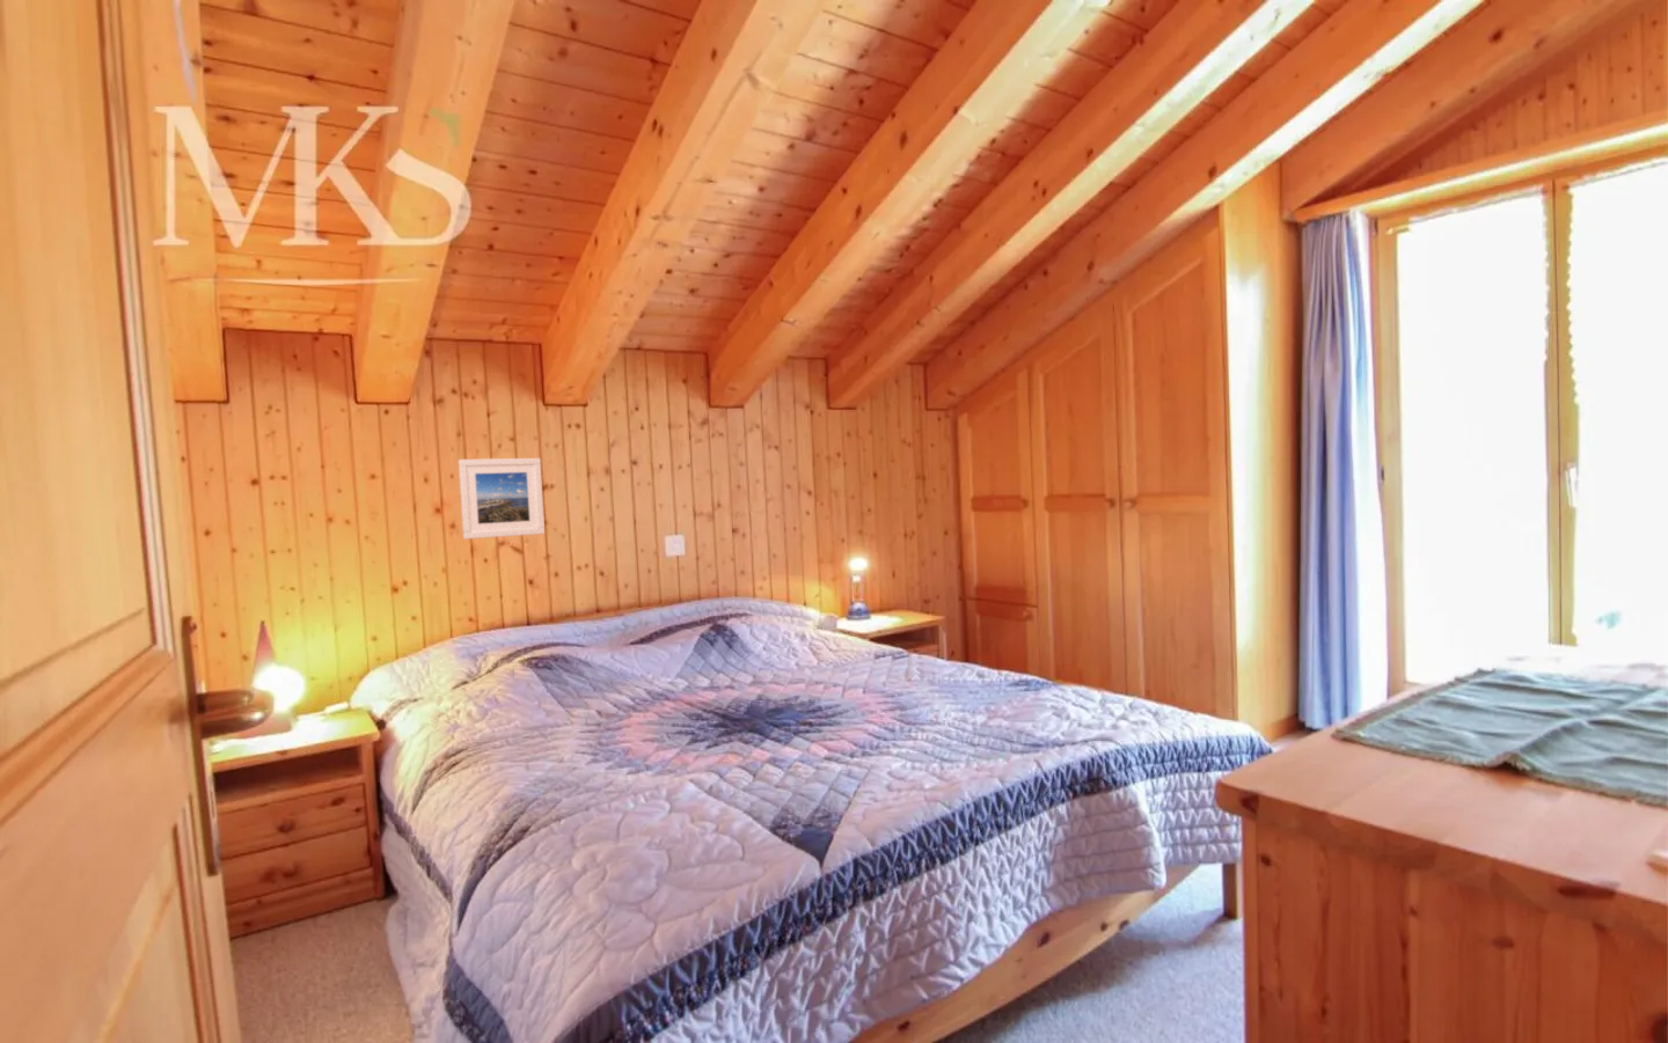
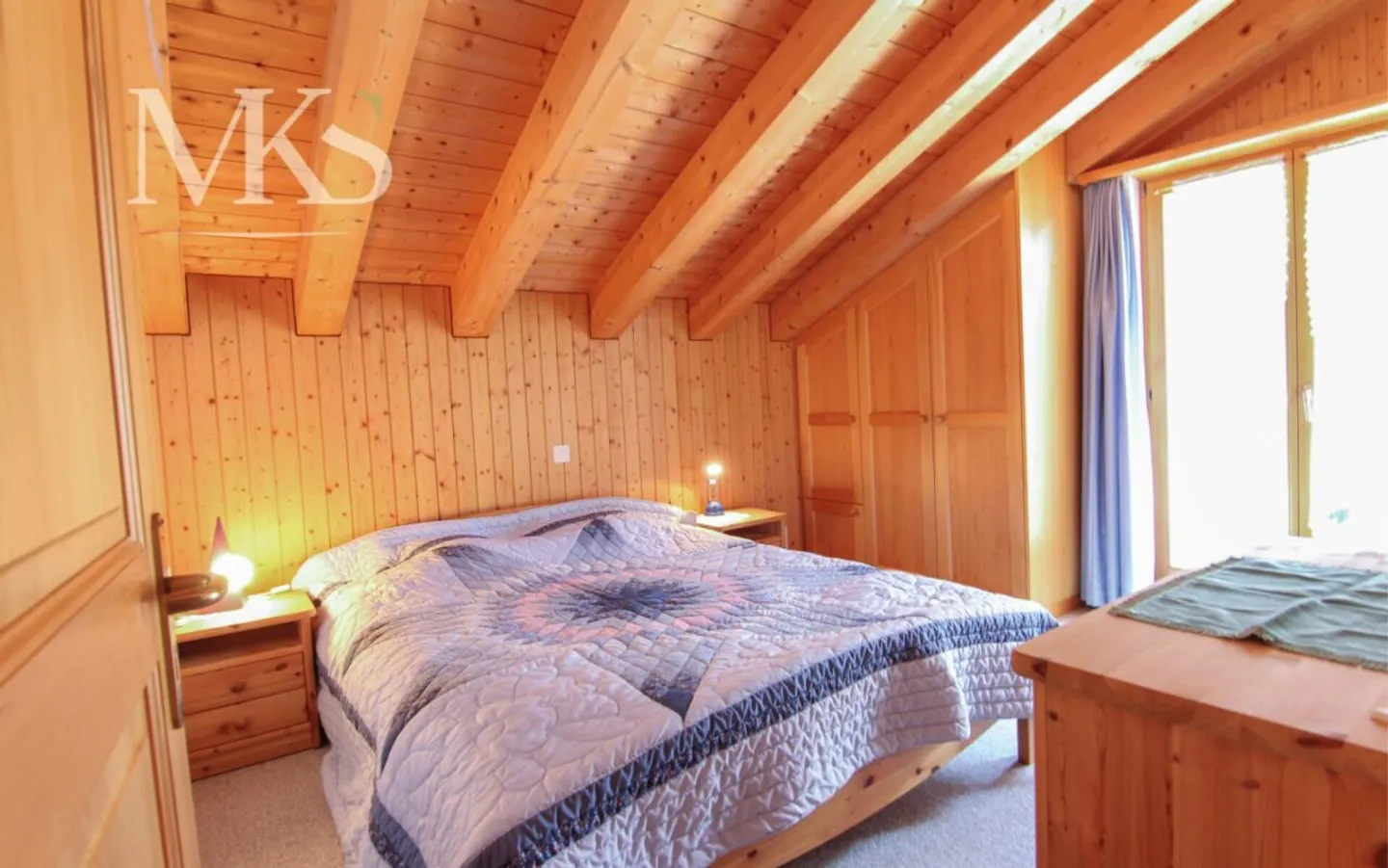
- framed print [458,458,546,541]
